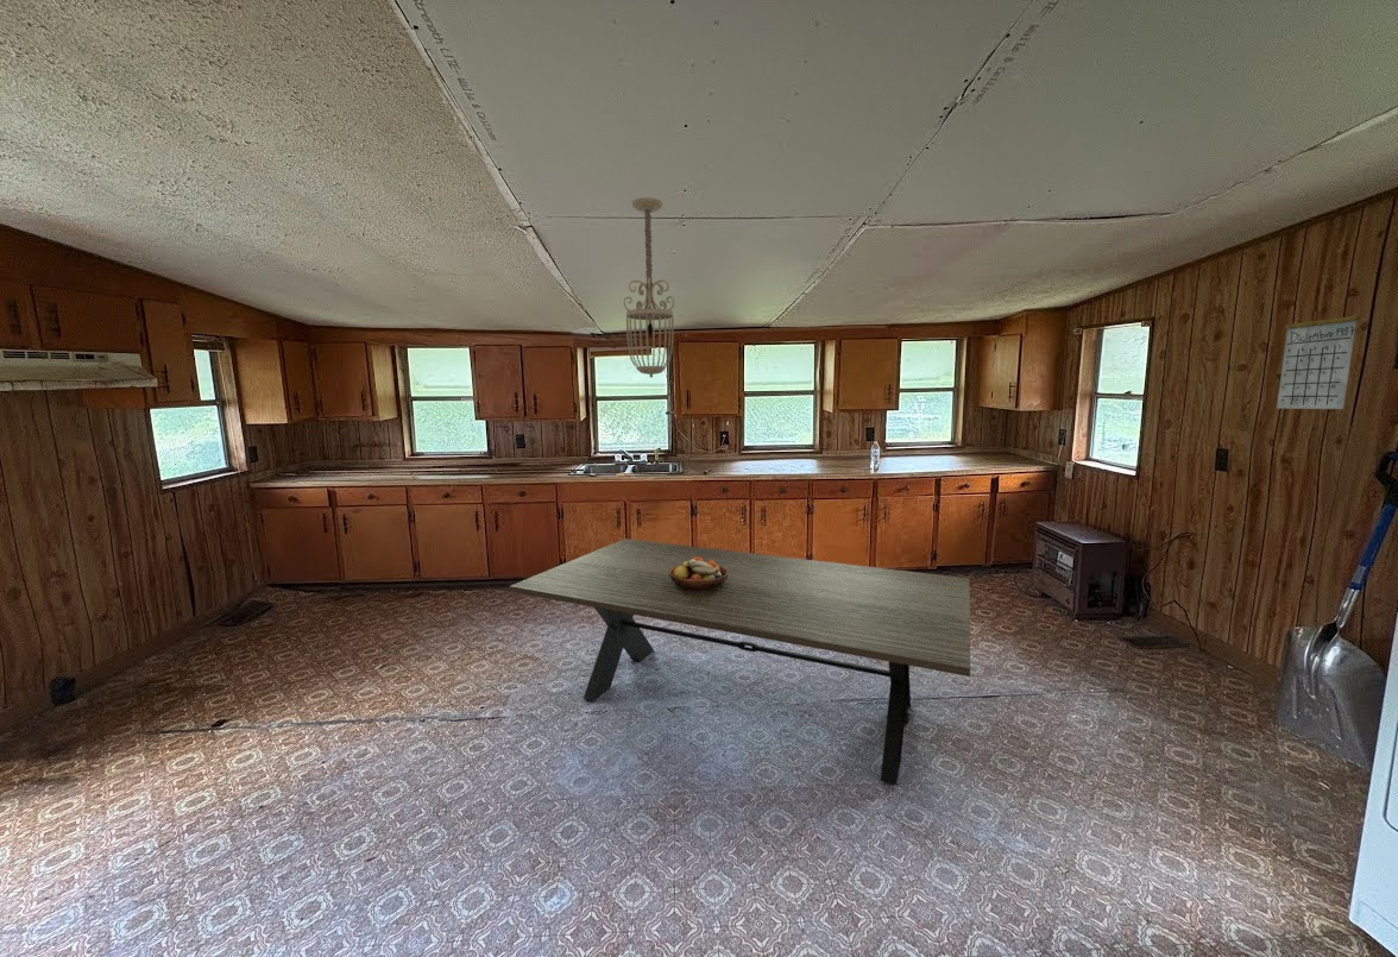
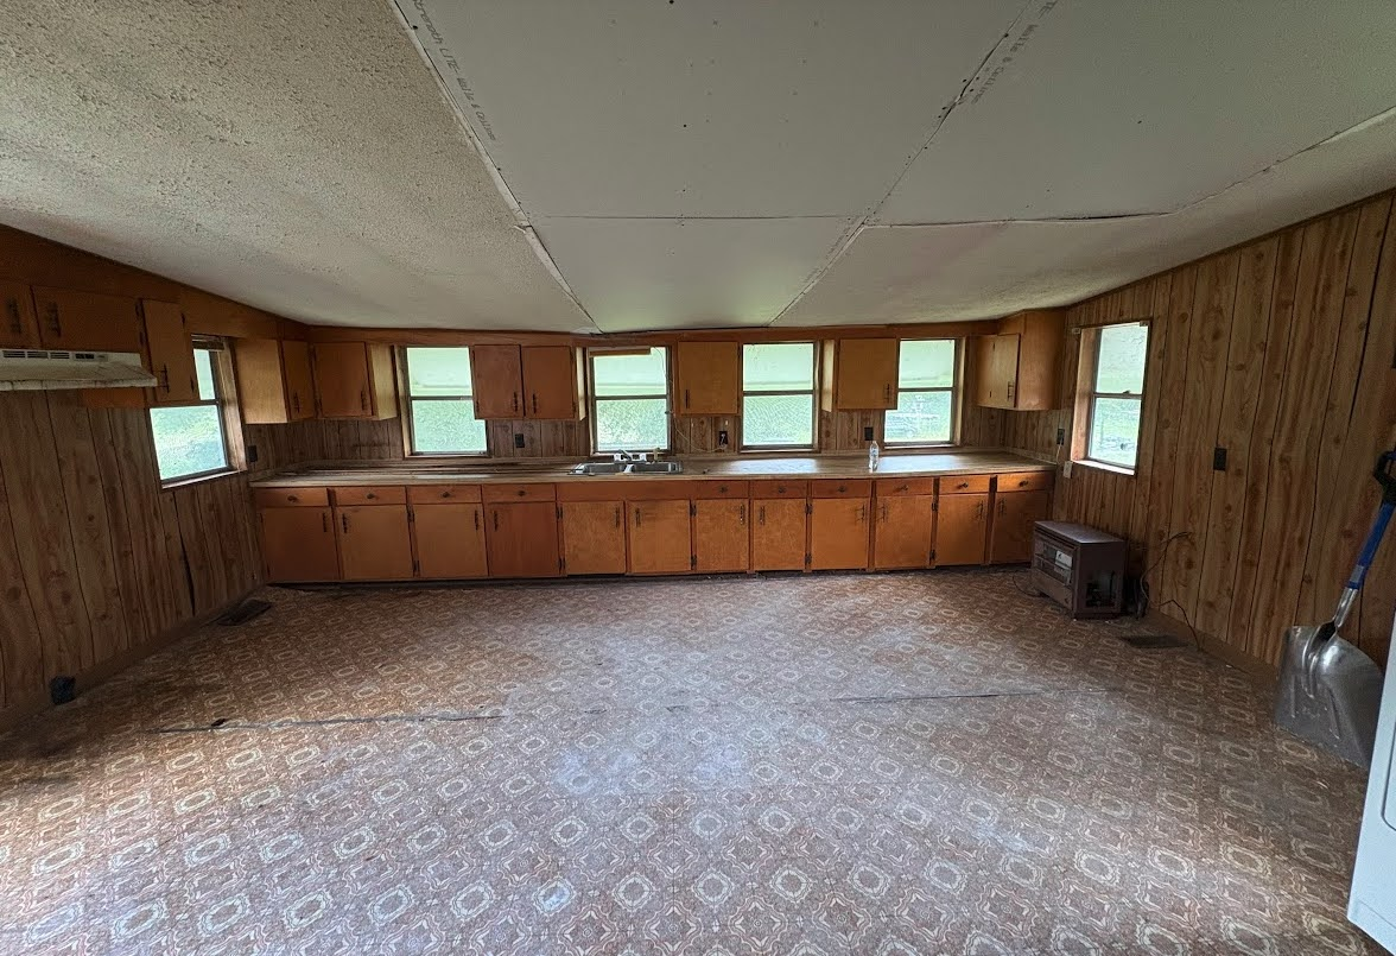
- dining table [509,537,971,786]
- fruit bowl [669,556,728,588]
- ceiling light fixture [623,196,682,379]
- calendar [1276,298,1361,410]
